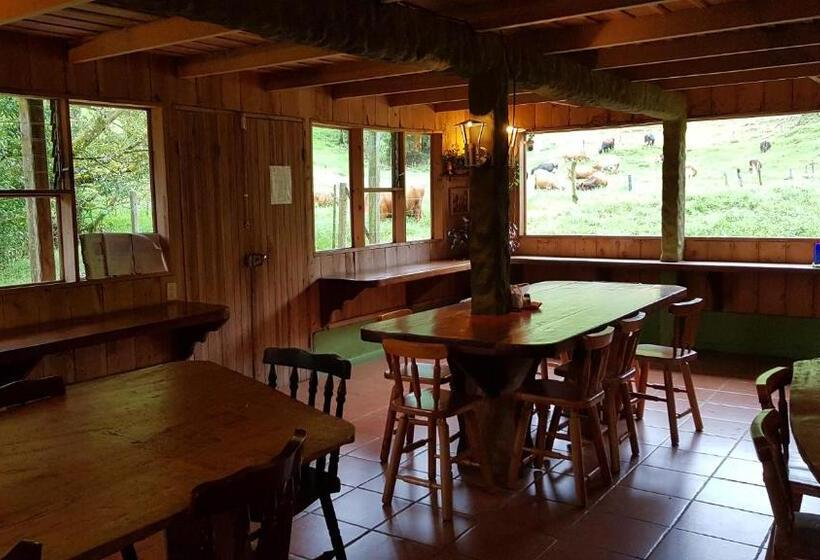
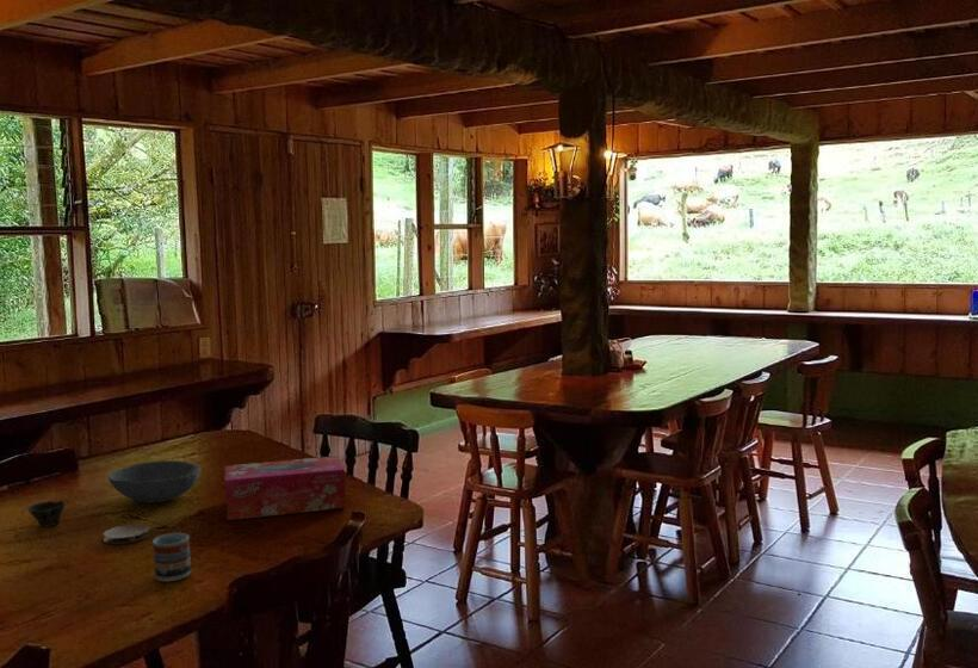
+ cup [26,500,68,528]
+ coaster [103,524,151,545]
+ tissue box [224,454,347,521]
+ bowl [107,459,203,503]
+ cup [151,532,192,583]
